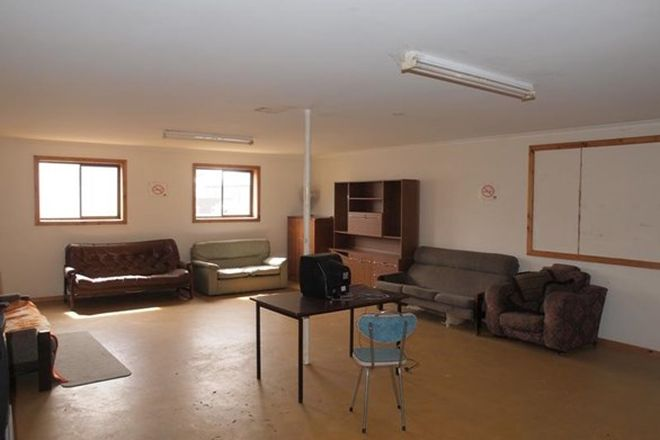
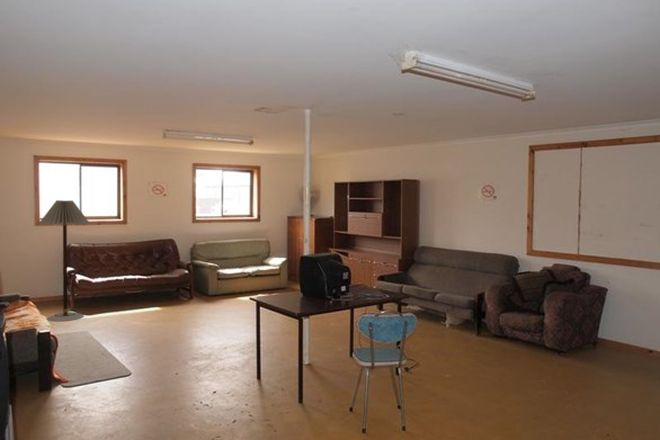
+ floor lamp [37,199,91,322]
